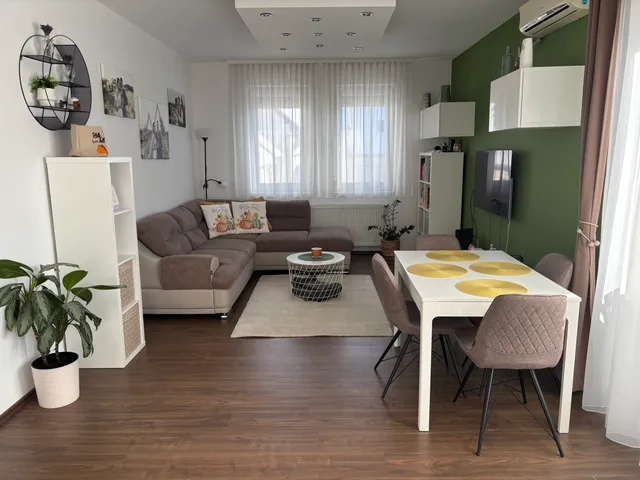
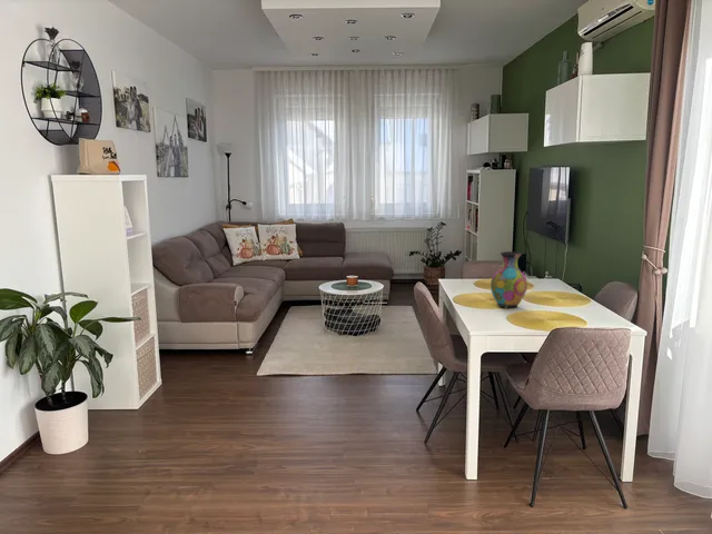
+ vase [490,250,528,309]
